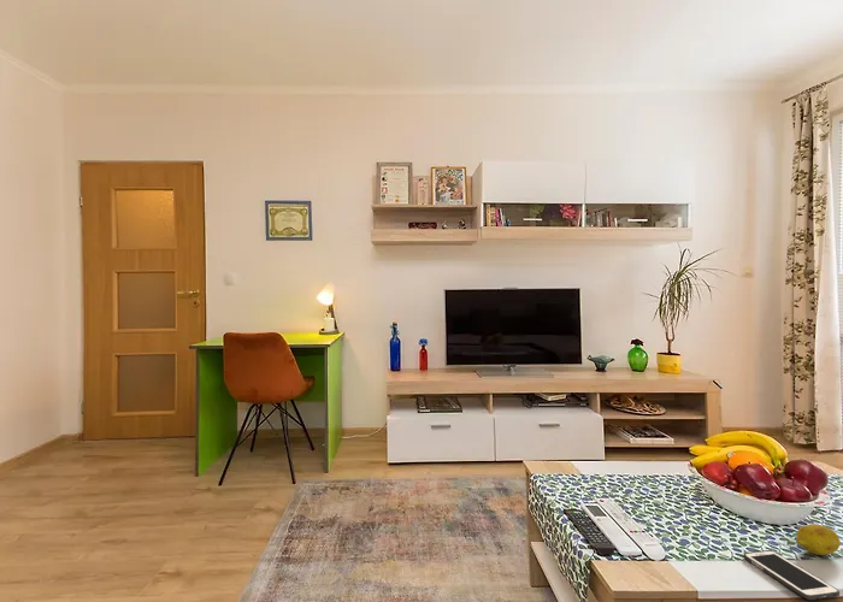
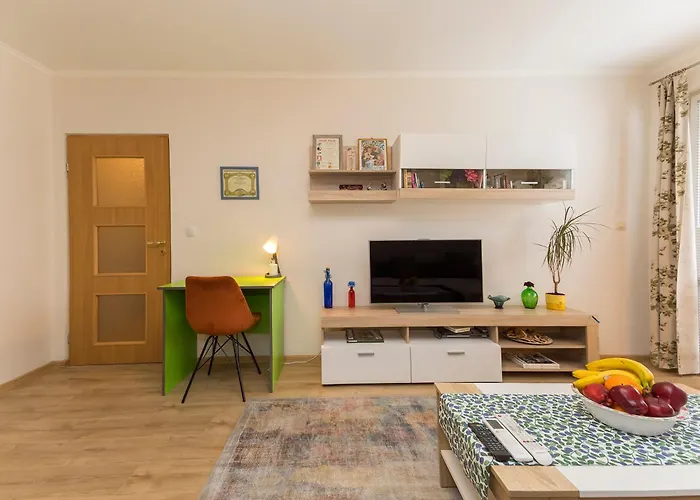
- cell phone [743,549,841,601]
- fruit [795,523,842,556]
